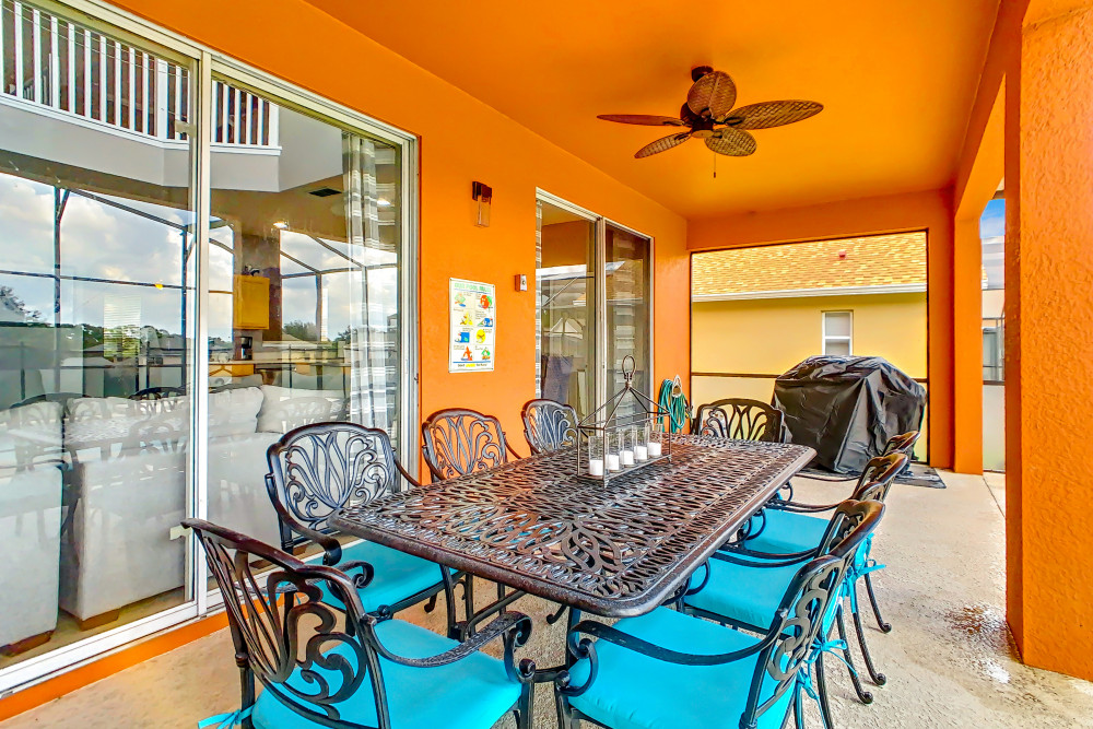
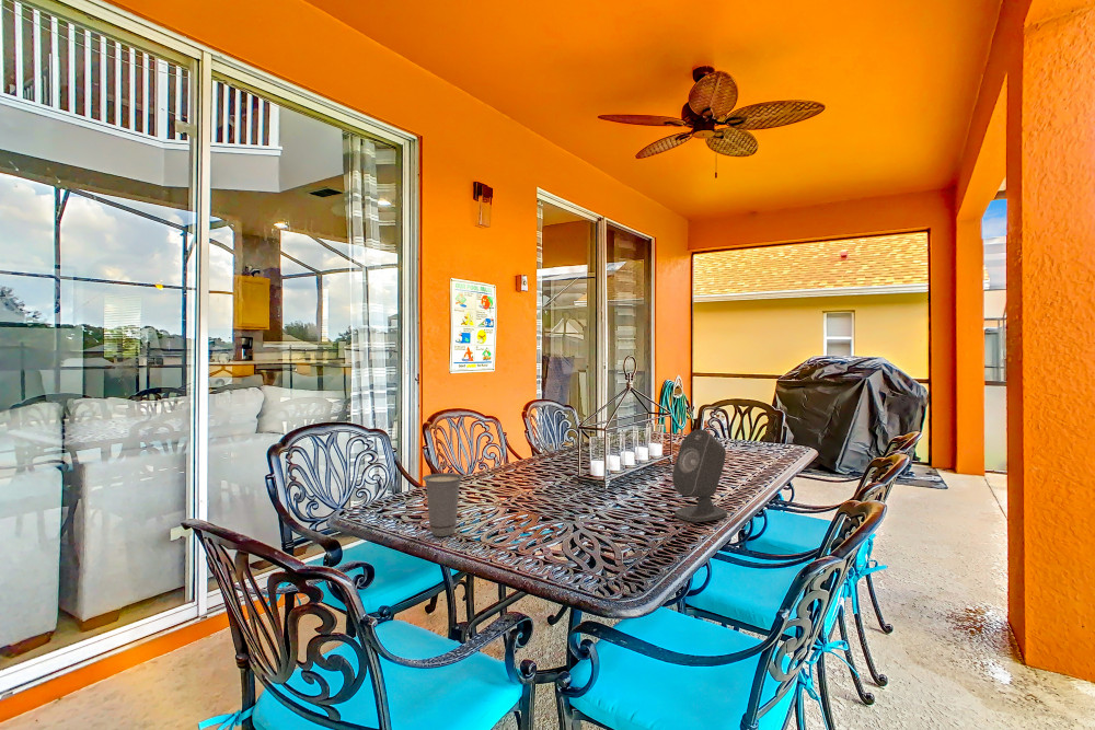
+ speaker [671,429,728,523]
+ cup [422,472,464,537]
